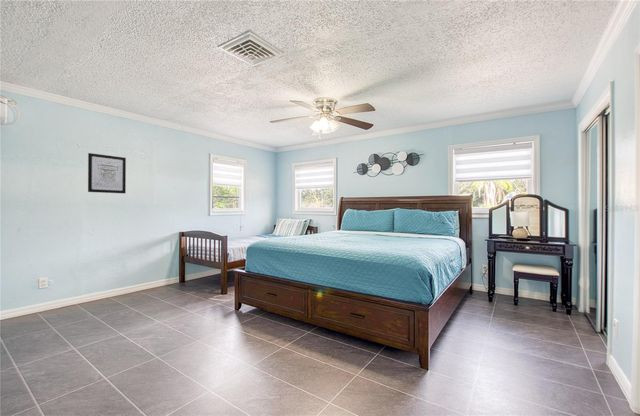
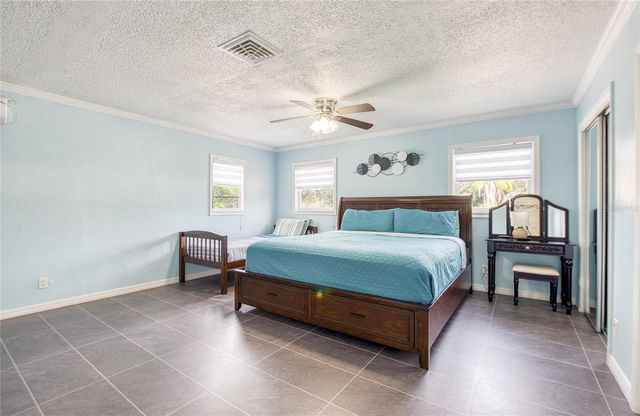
- wall art [87,152,127,194]
